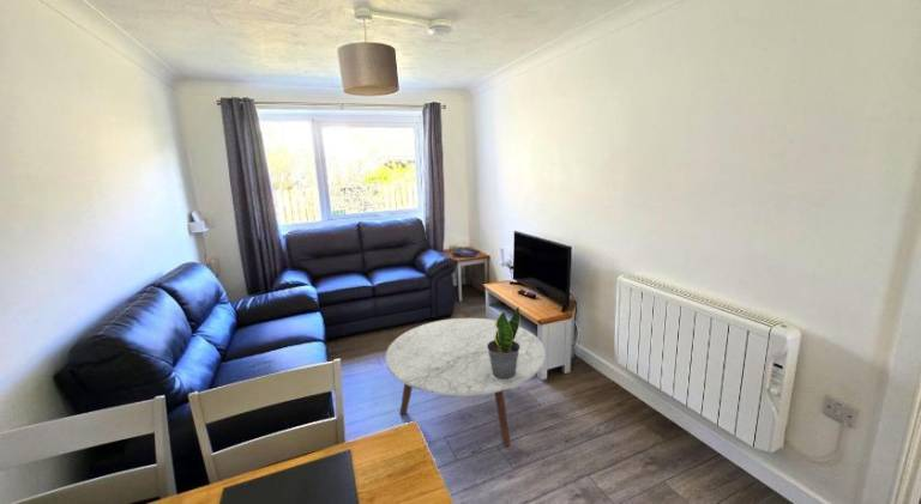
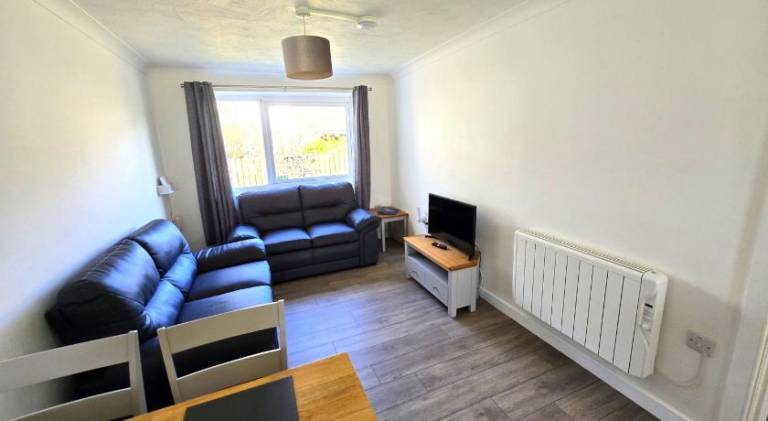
- potted plant [487,305,522,379]
- coffee table [385,317,547,448]
